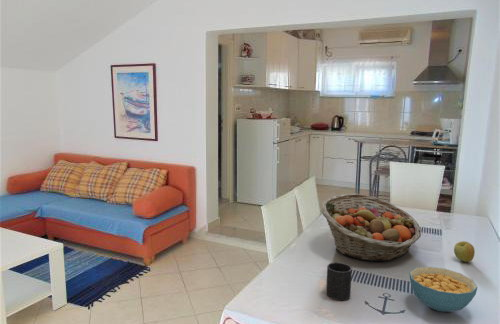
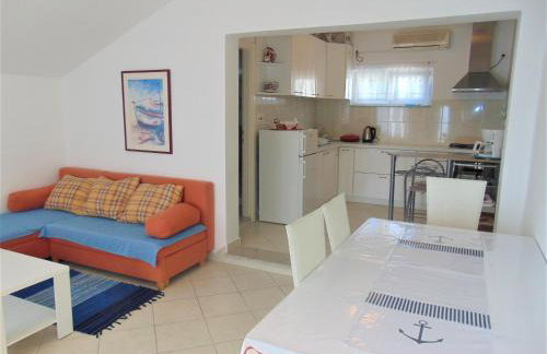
- cereal bowl [408,266,478,313]
- mug [325,261,353,301]
- fruit basket [320,193,422,262]
- apple [453,240,476,263]
